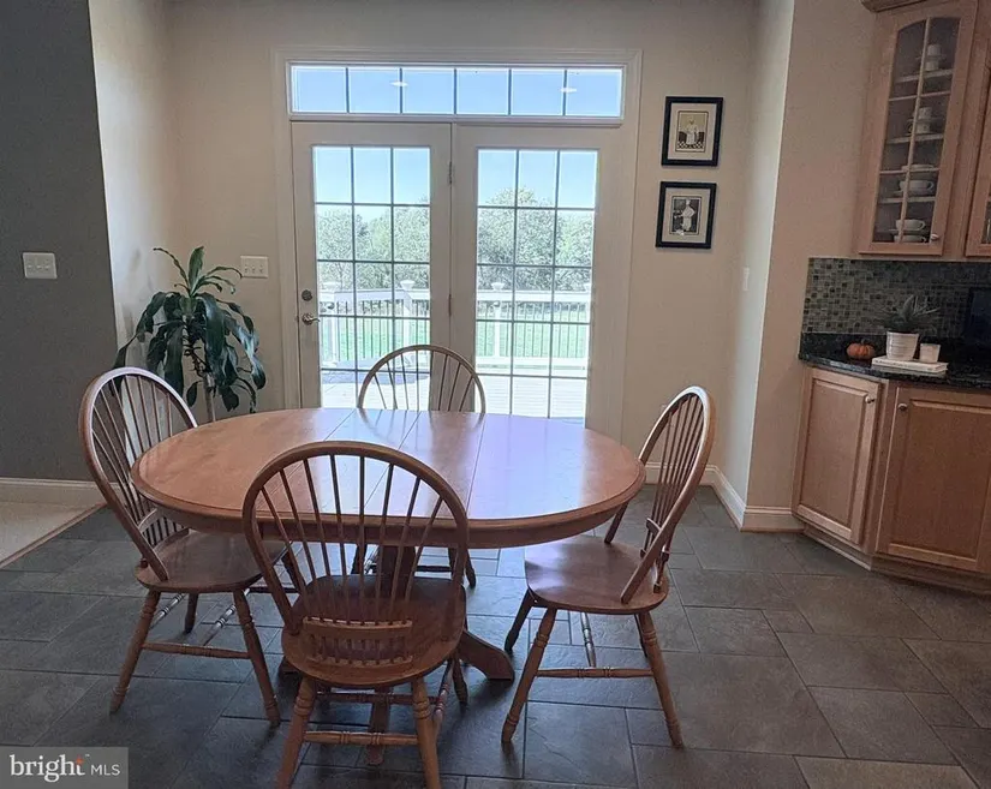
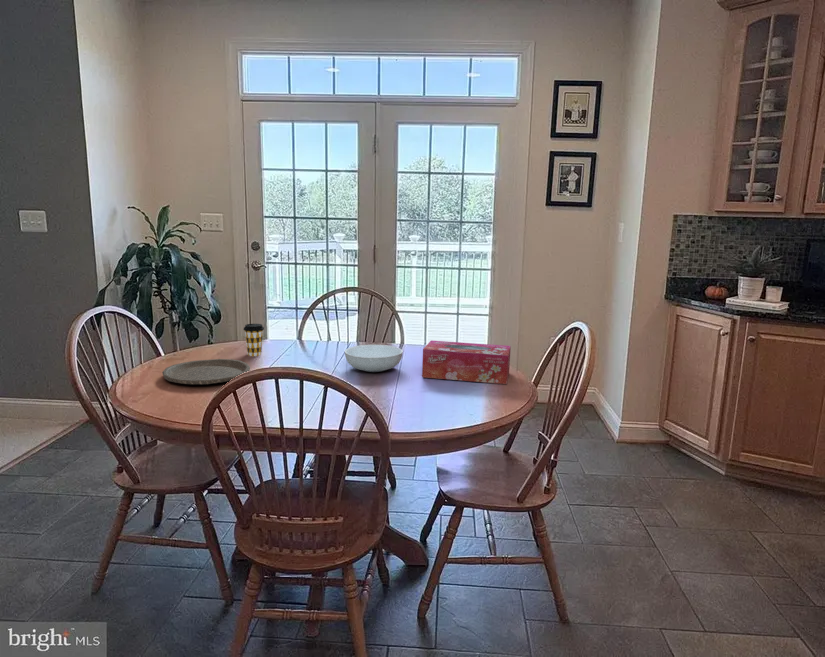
+ tissue box [421,339,512,385]
+ plate [161,358,251,385]
+ serving bowl [344,344,404,373]
+ coffee cup [243,323,265,357]
